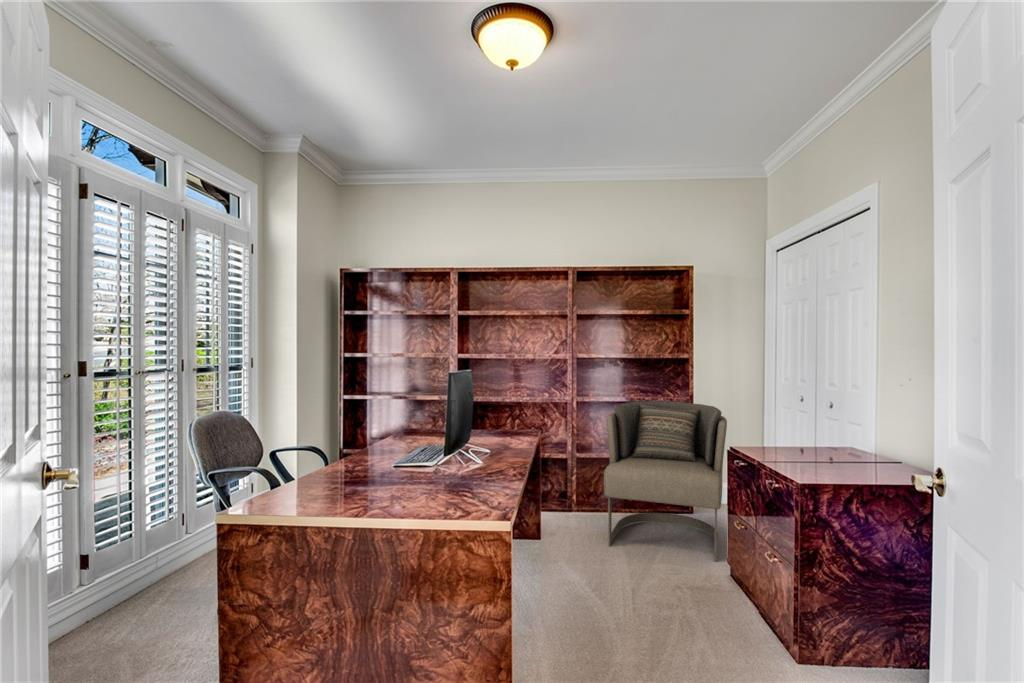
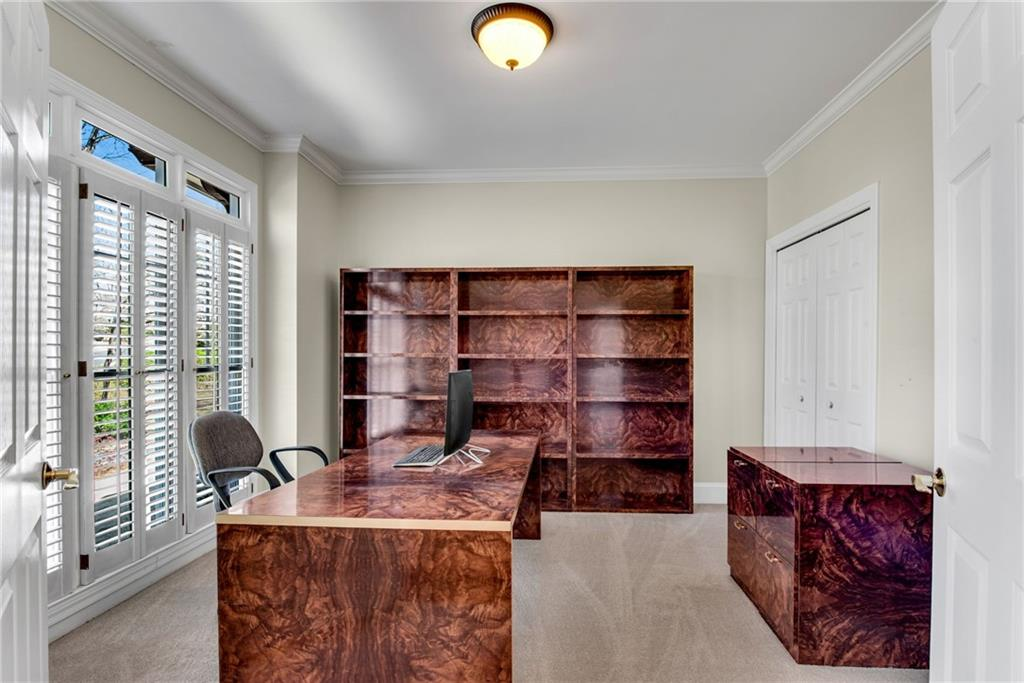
- armchair [603,400,728,563]
